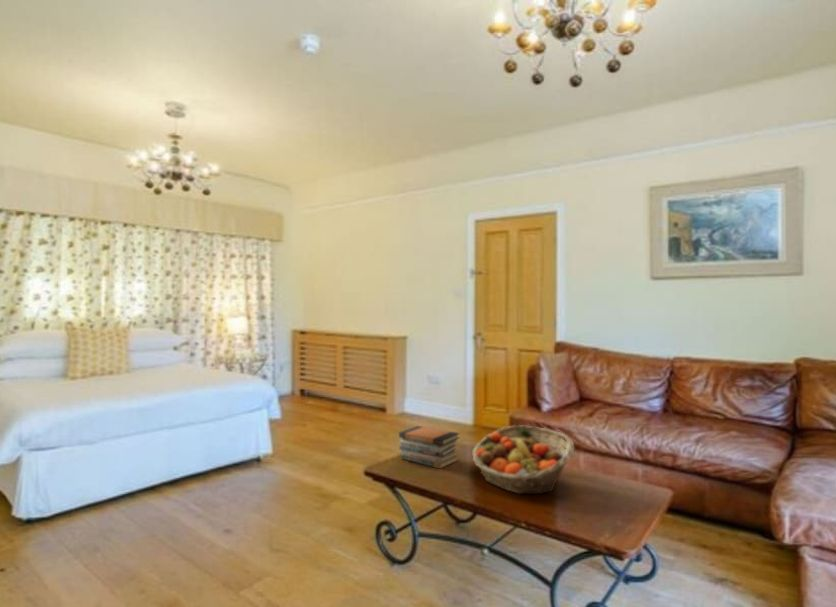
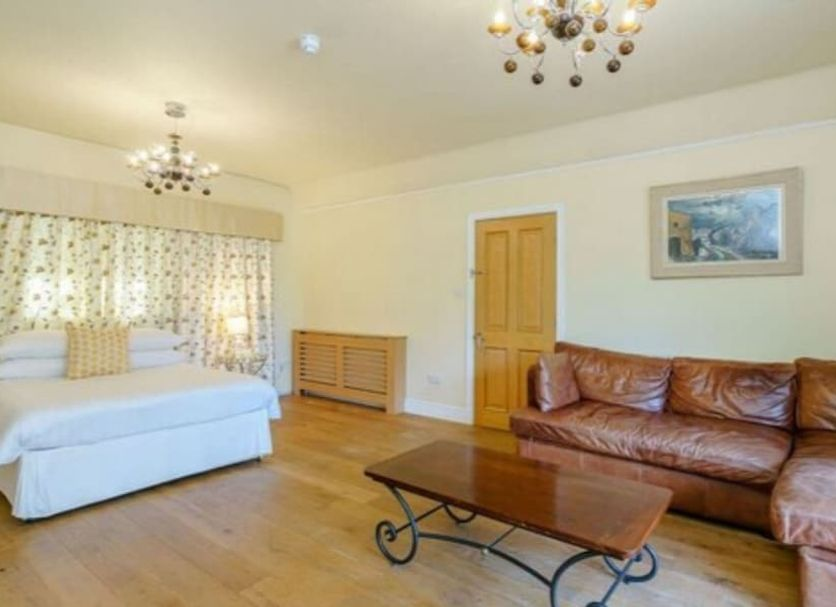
- book stack [398,425,461,469]
- fruit basket [471,424,575,495]
